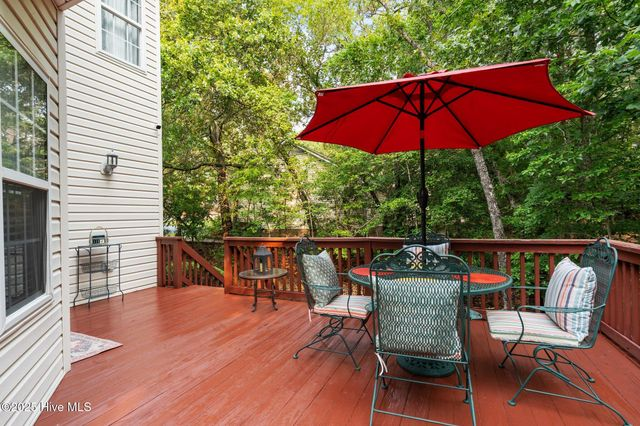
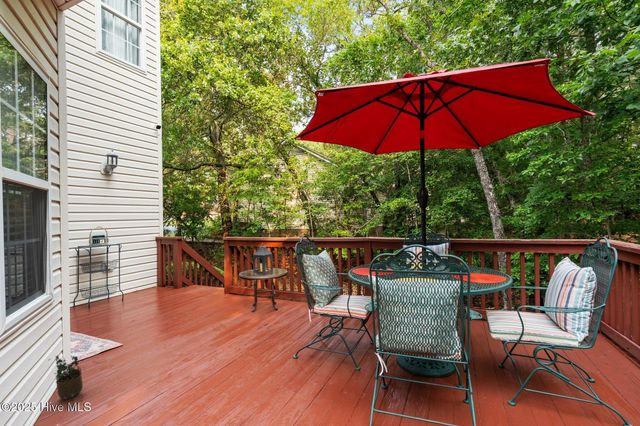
+ potted plant [48,355,86,401]
